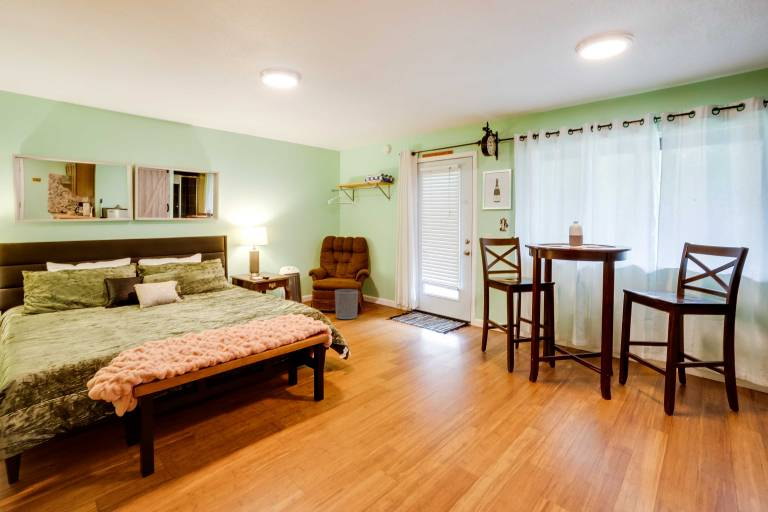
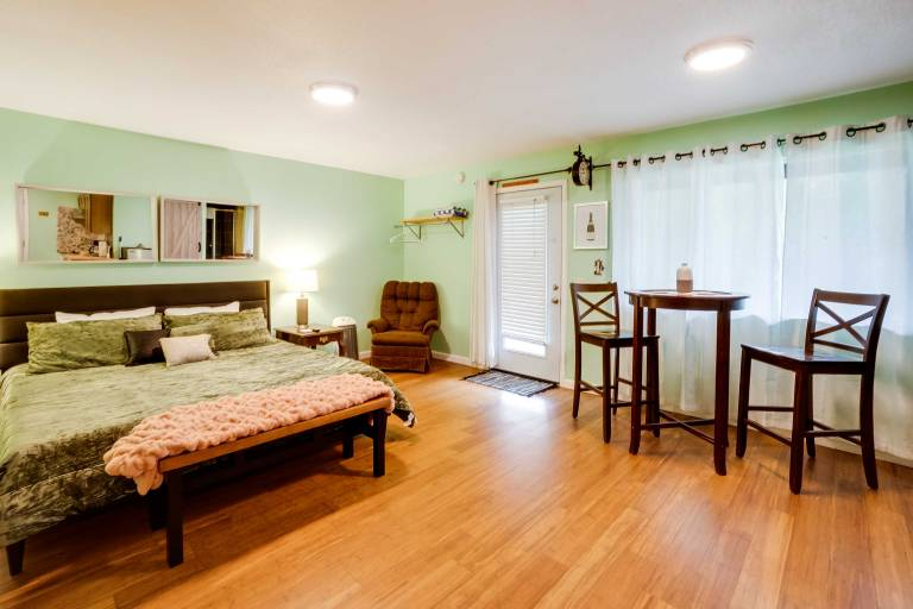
- waste bin [334,288,359,320]
